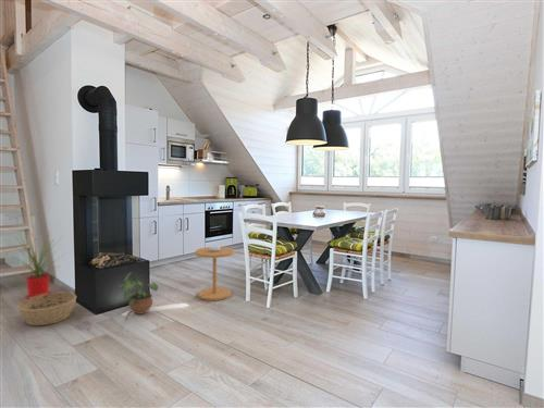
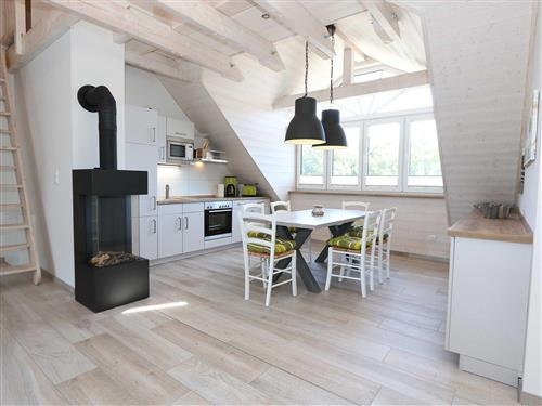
- potted plant [119,271,159,316]
- house plant [2,230,67,299]
- side table [194,245,235,301]
- basket [16,292,77,326]
